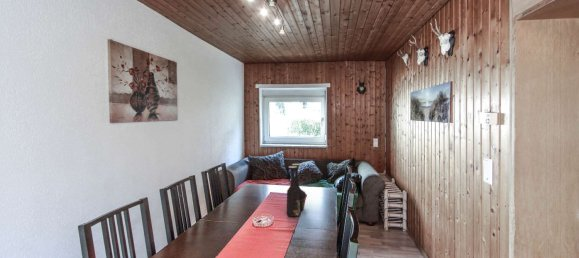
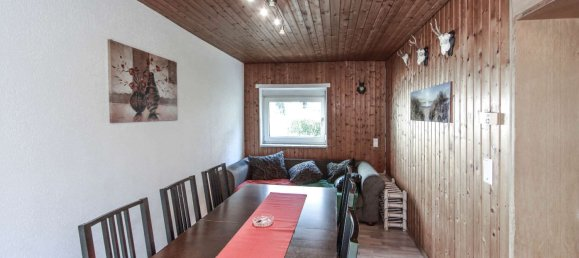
- vase [286,163,307,218]
